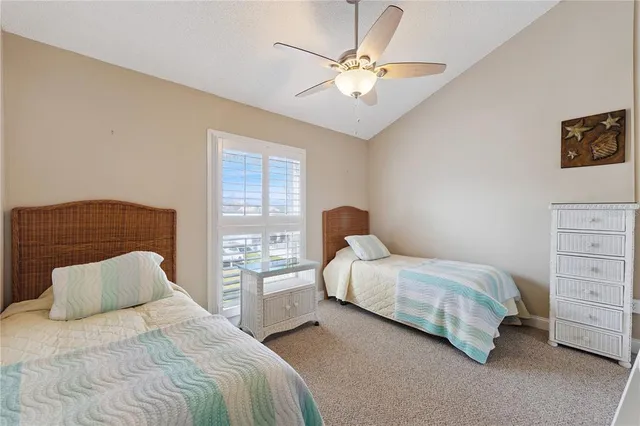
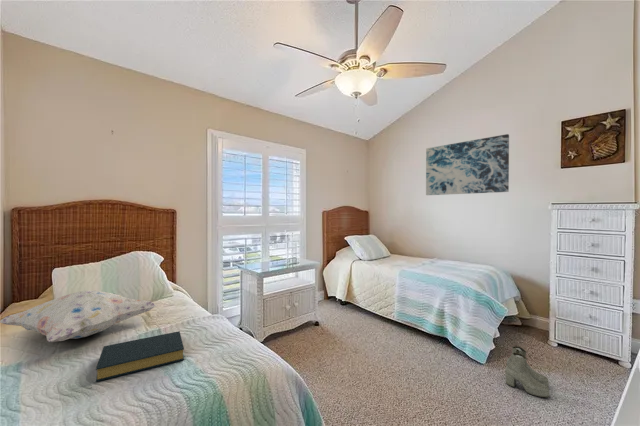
+ boots [504,345,550,398]
+ decorative pillow [0,290,158,343]
+ wall art [425,133,510,196]
+ hardback book [95,330,185,383]
